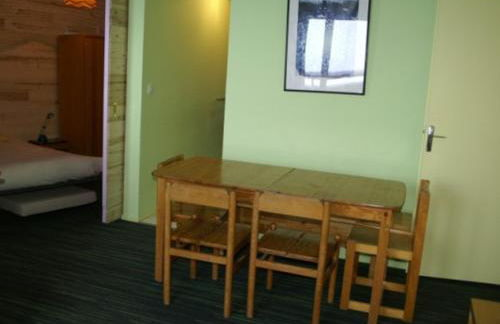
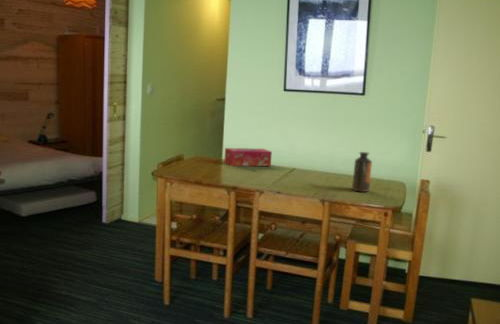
+ tissue box [223,147,273,167]
+ bottle [351,151,373,193]
